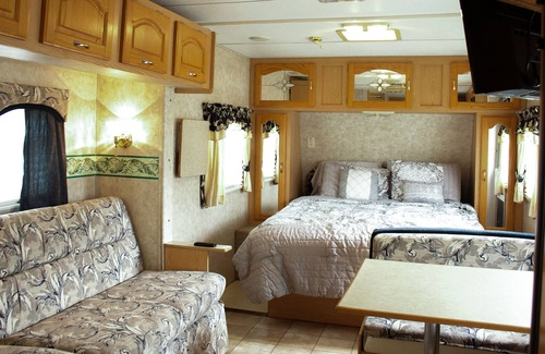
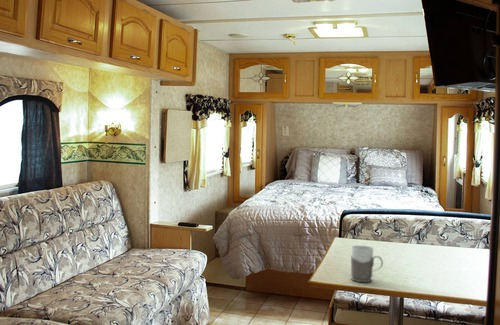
+ mug [350,245,384,283]
